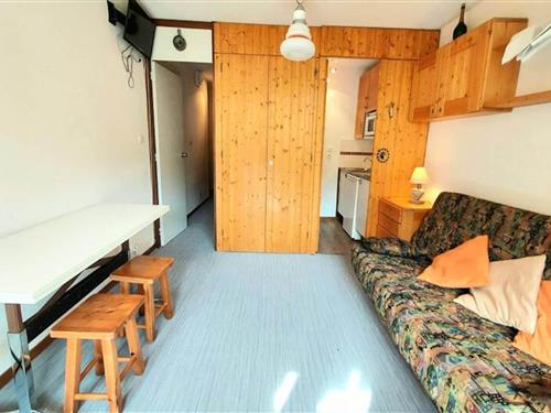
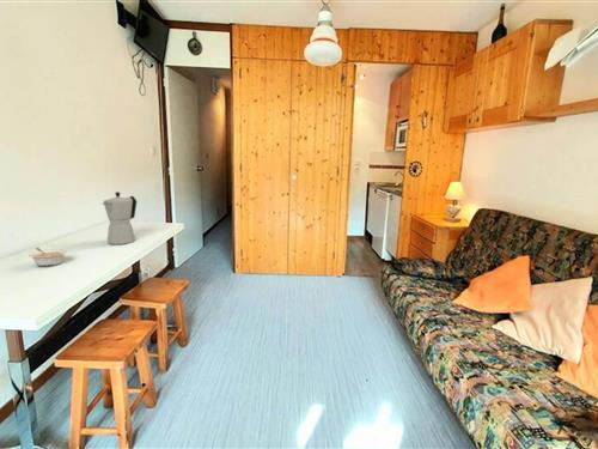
+ legume [28,247,68,268]
+ moka pot [102,190,138,245]
